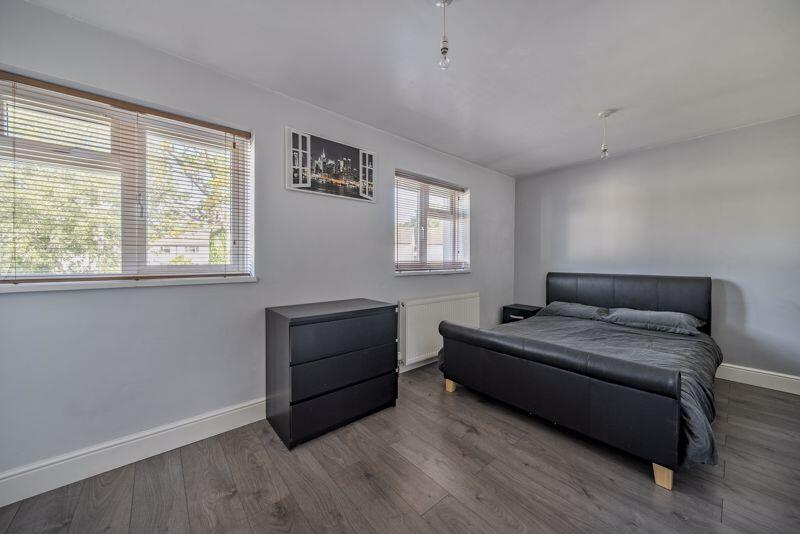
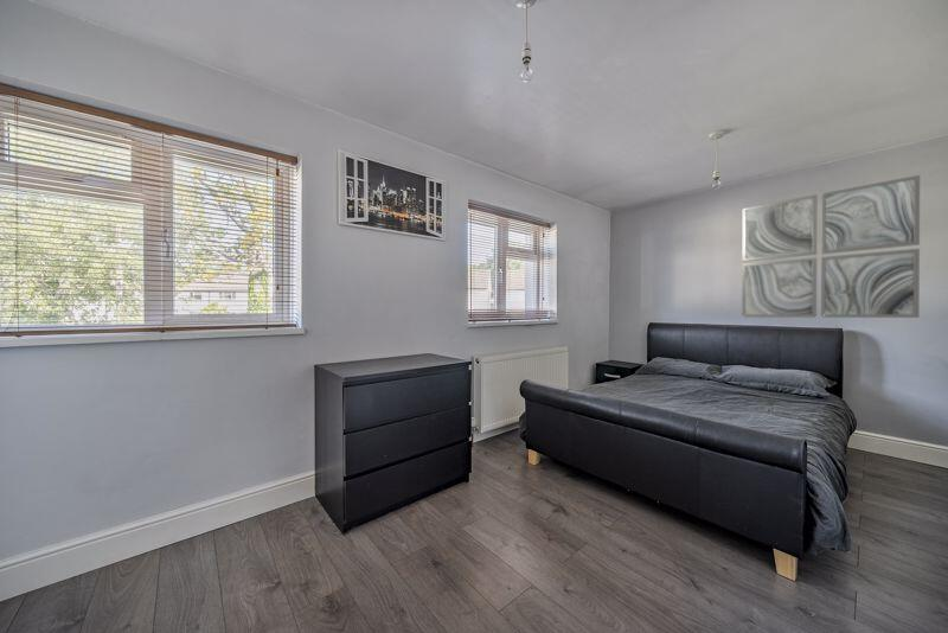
+ wall art [741,174,921,319]
